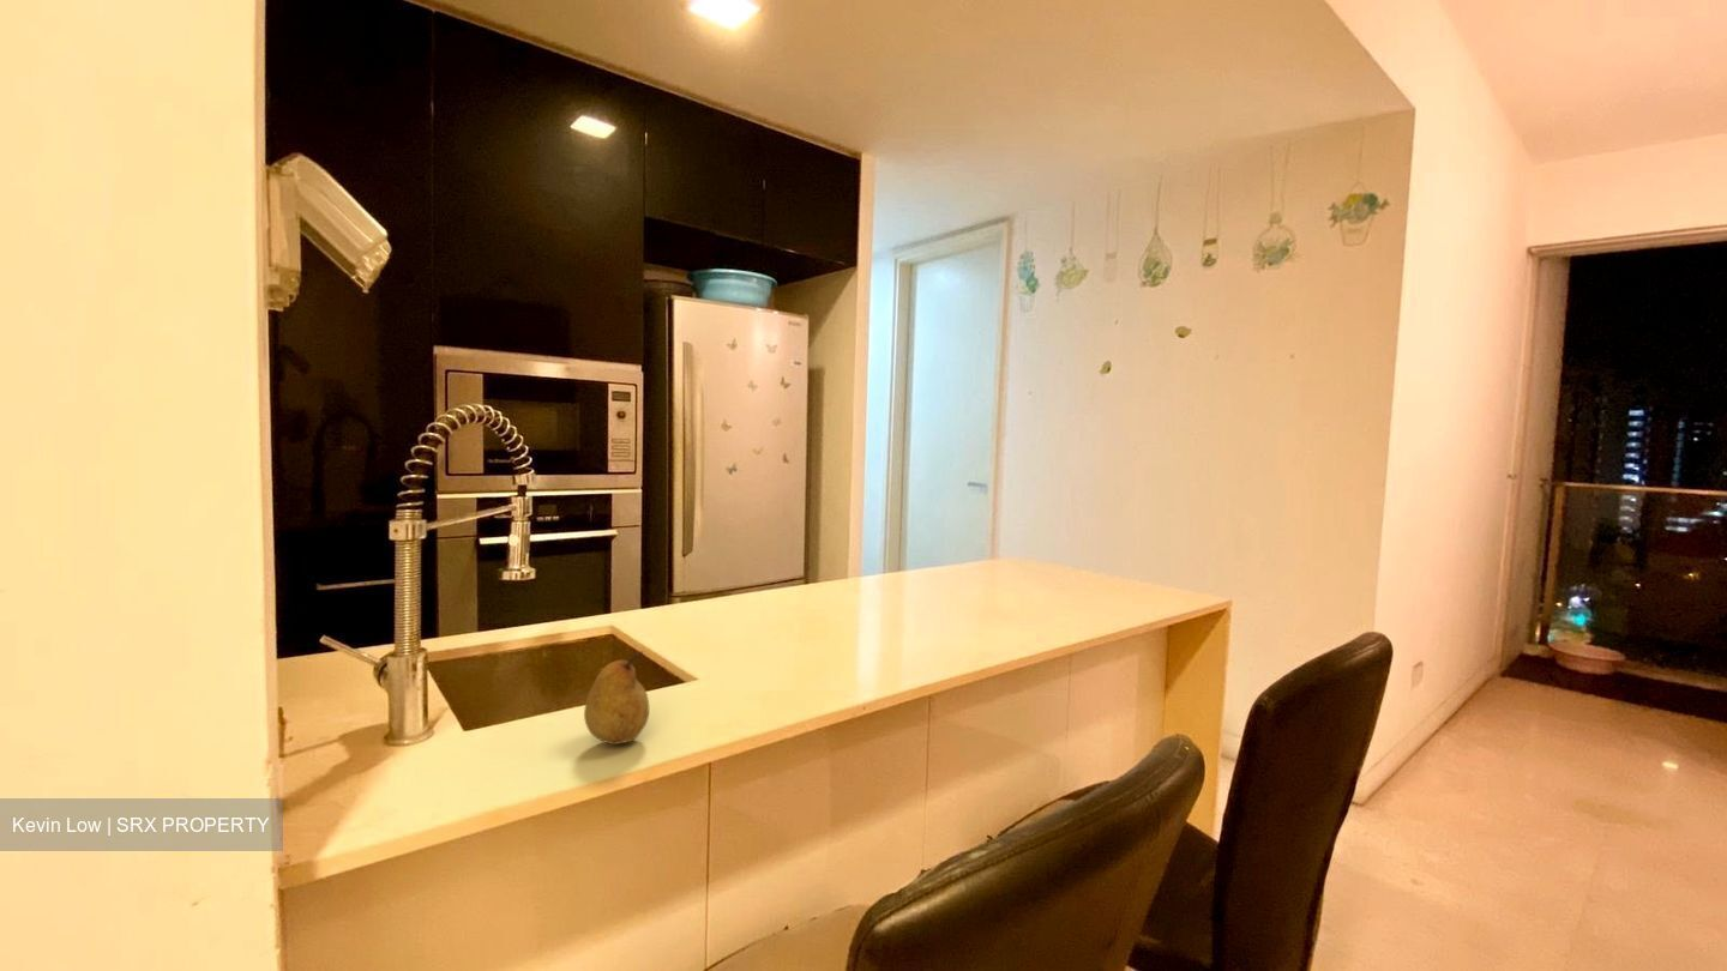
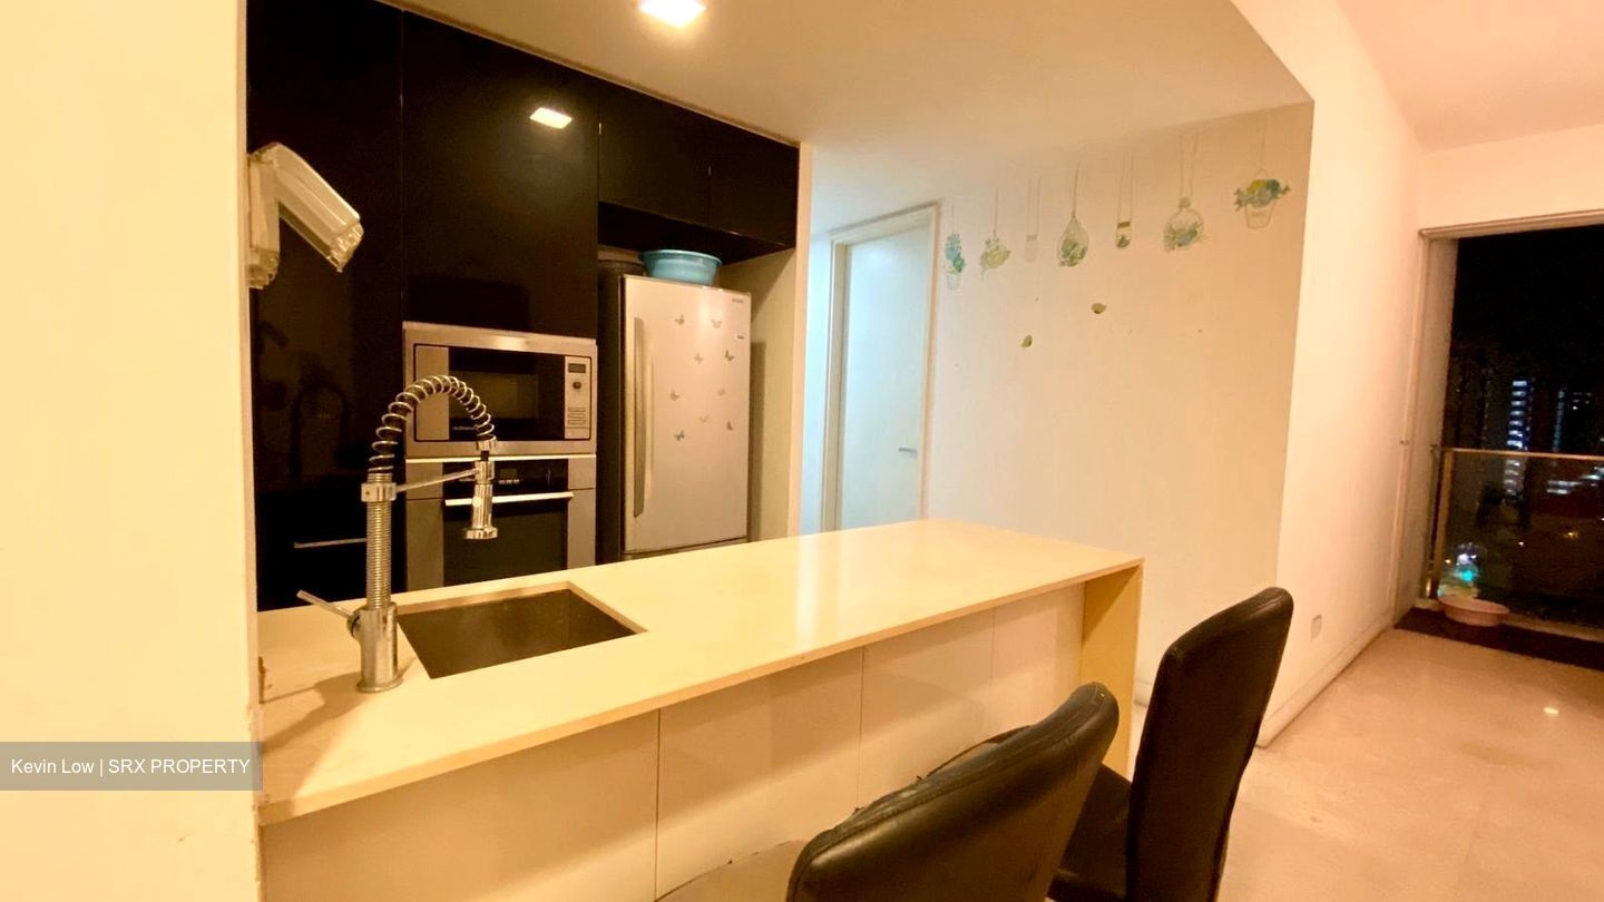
- fruit [583,650,650,746]
